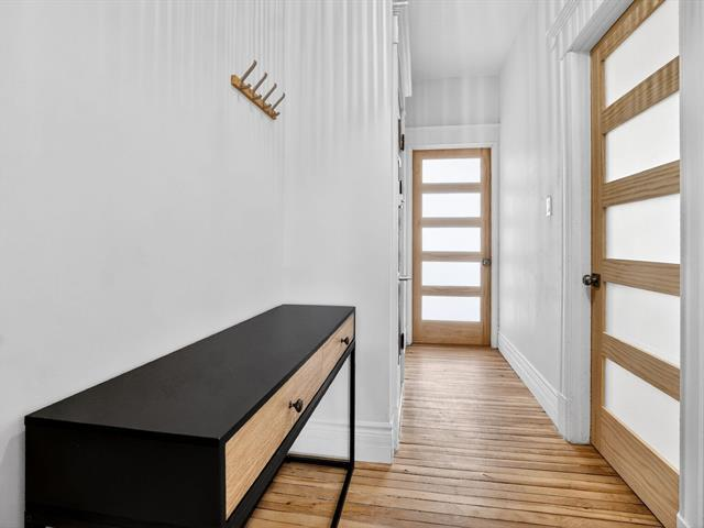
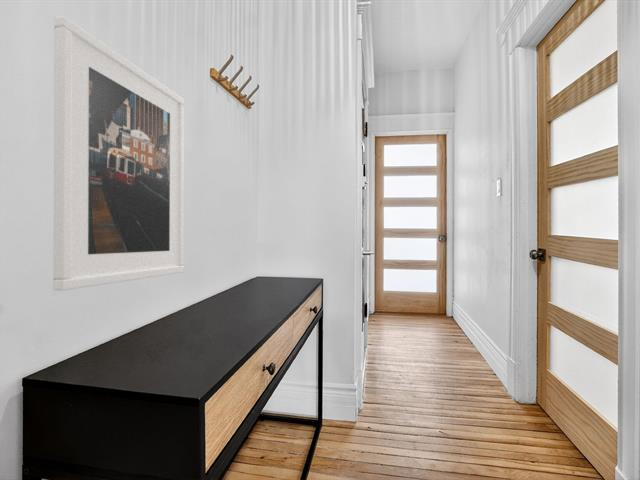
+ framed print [53,15,185,292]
